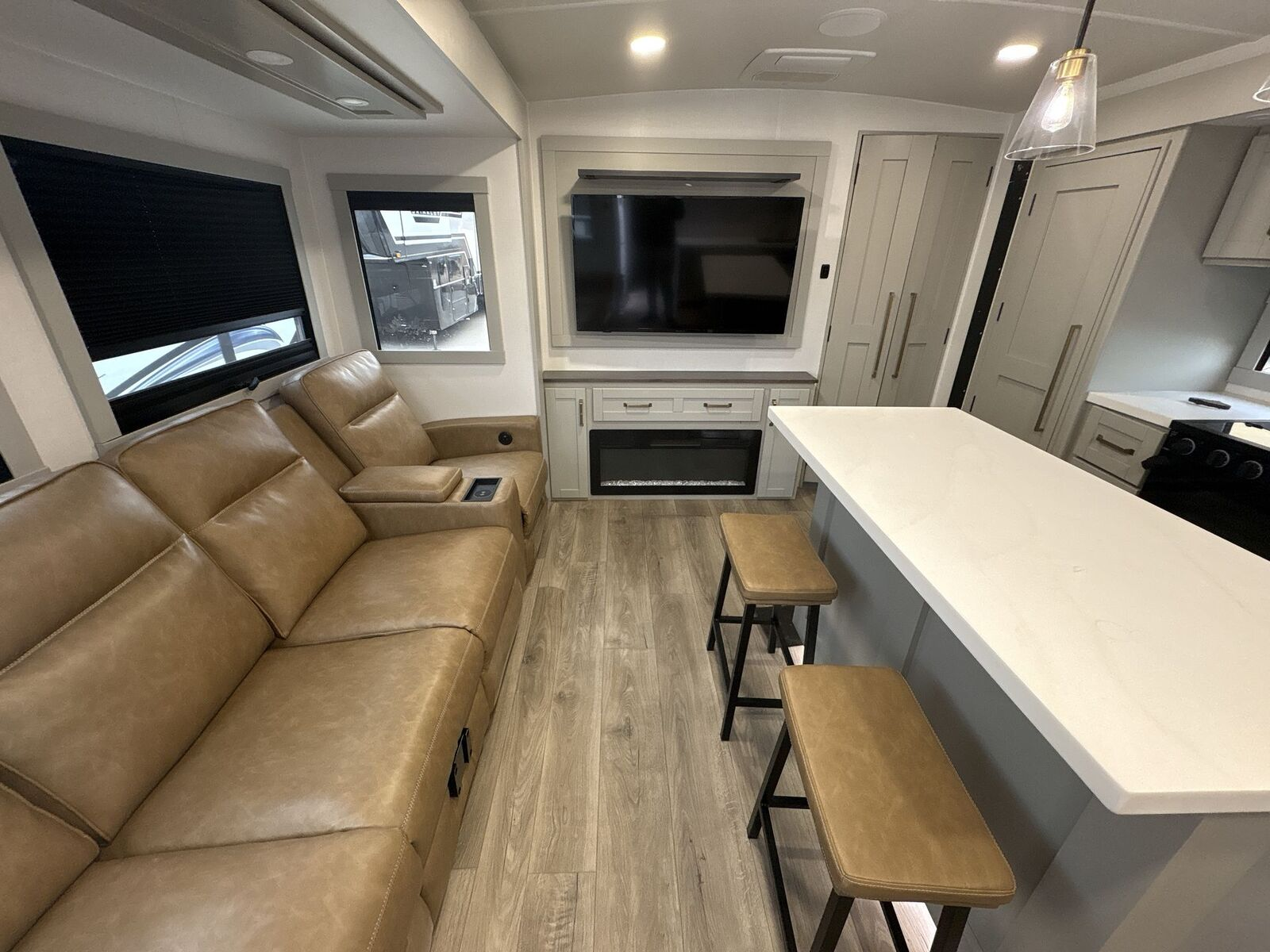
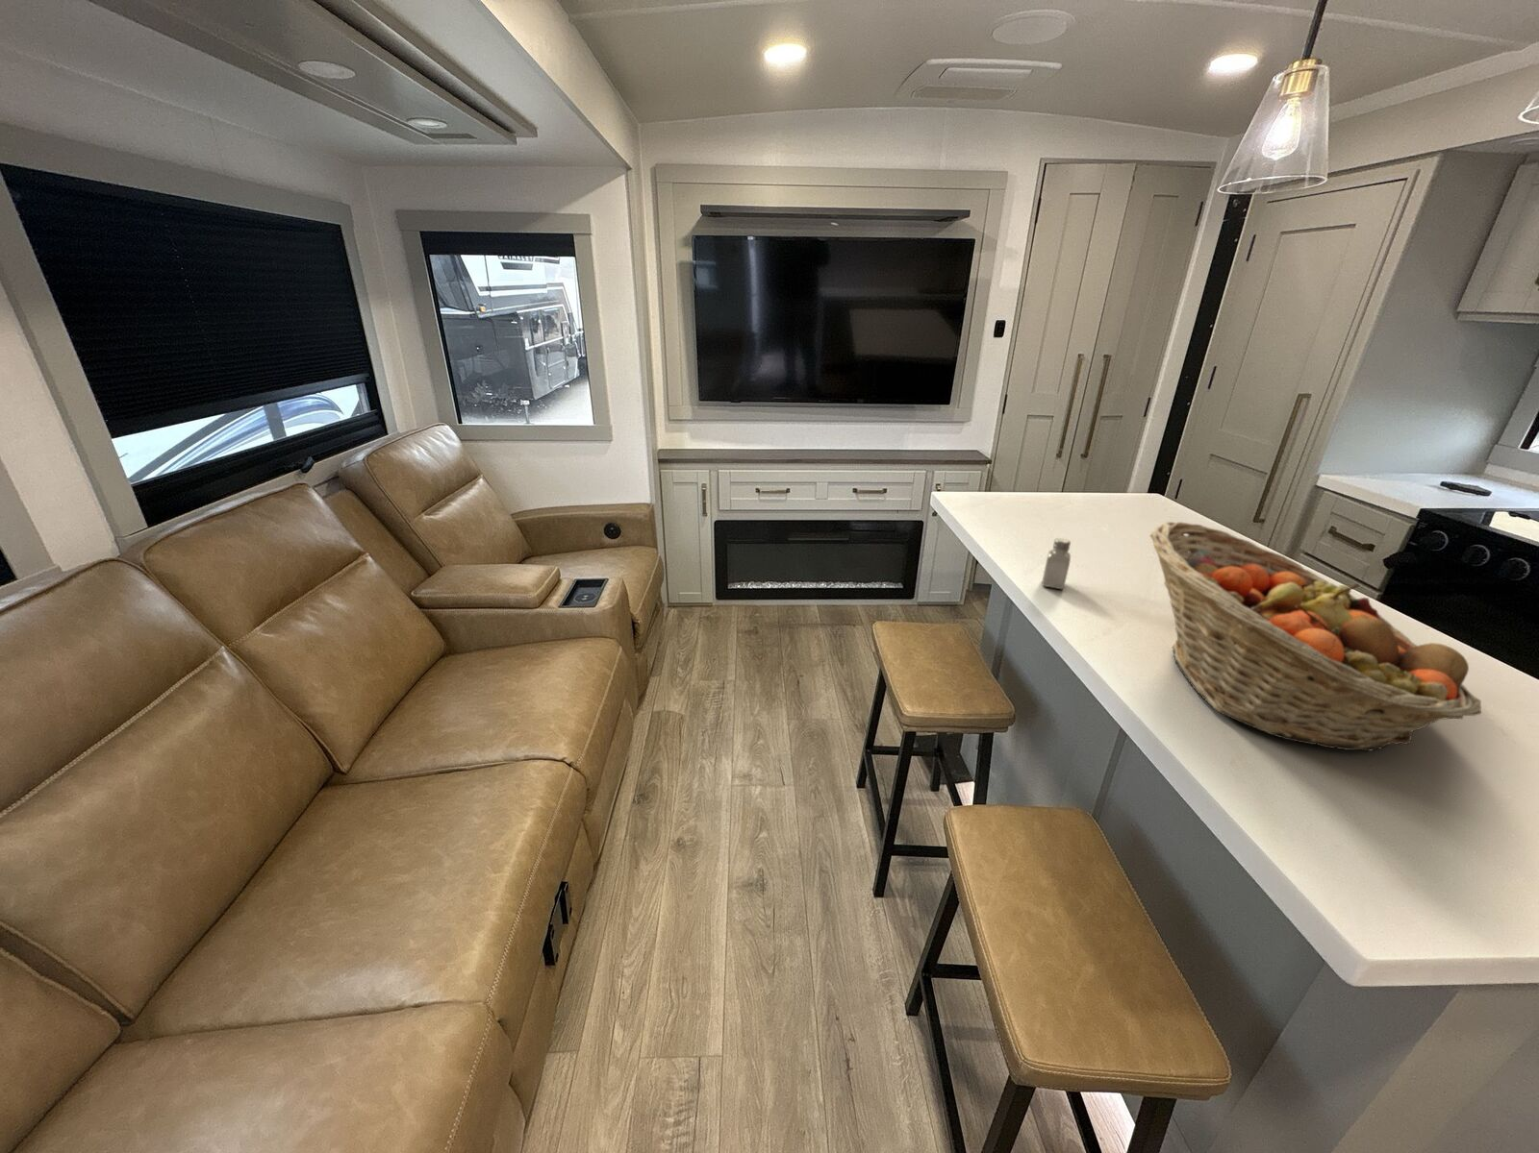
+ fruit basket [1149,521,1482,752]
+ saltshaker [1041,537,1071,590]
